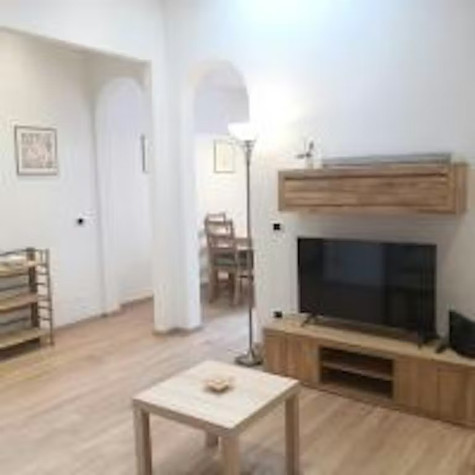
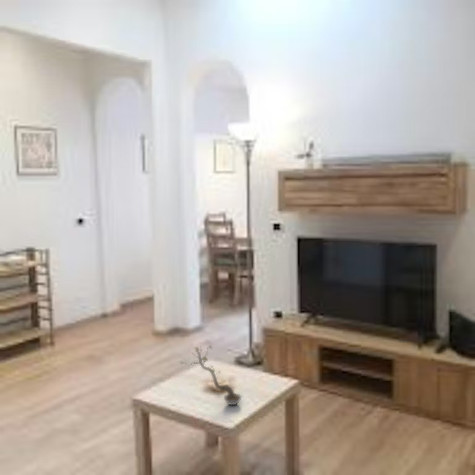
+ plant [179,344,242,406]
